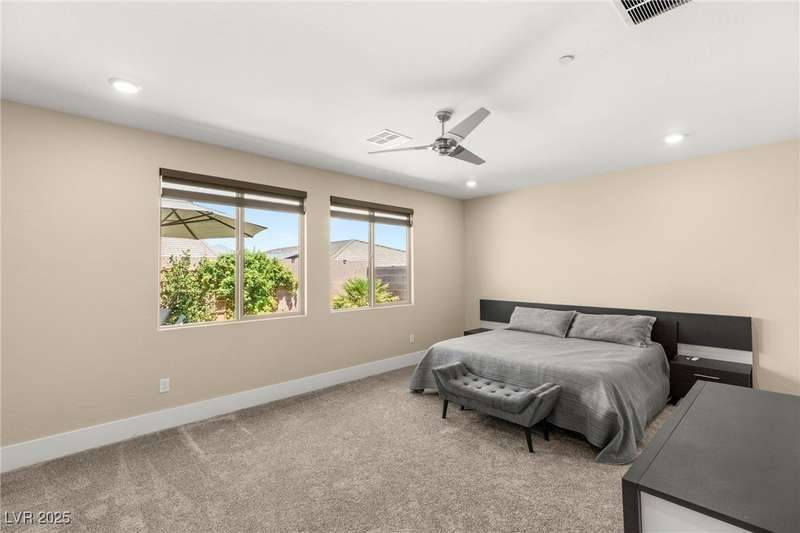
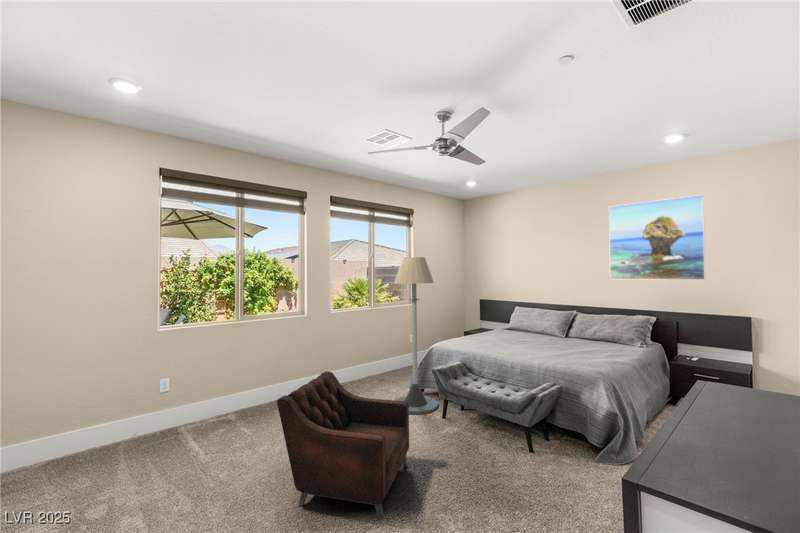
+ floor lamp [394,256,439,415]
+ armchair [276,370,410,521]
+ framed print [608,194,706,281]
